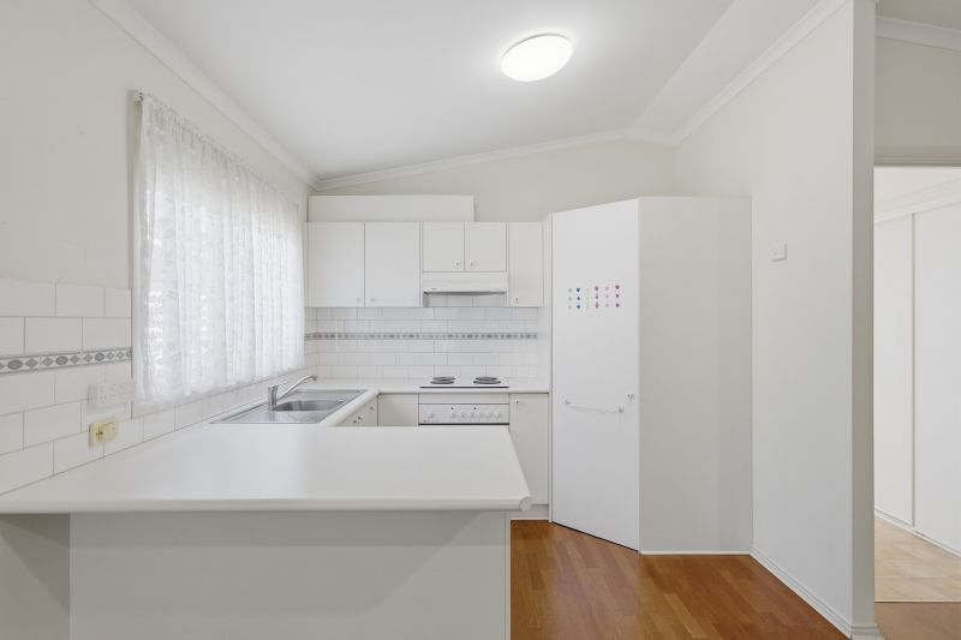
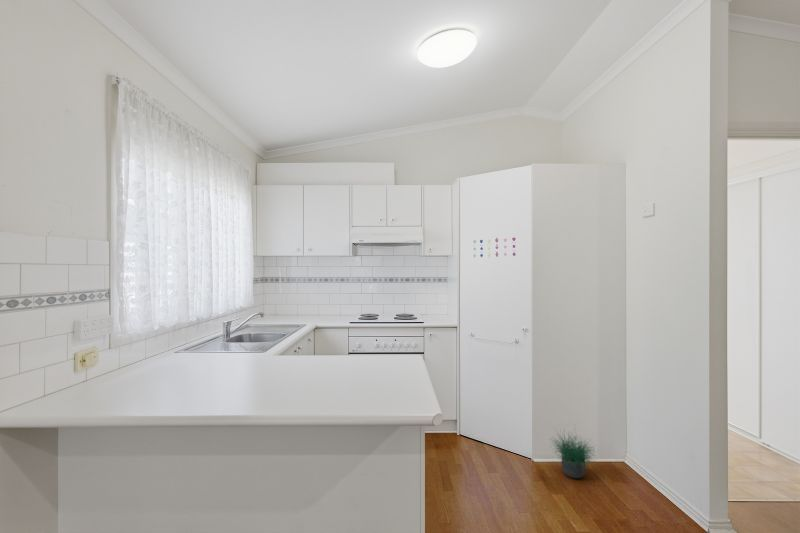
+ potted plant [547,421,601,479]
